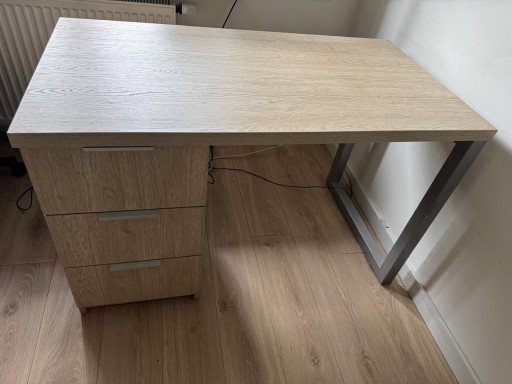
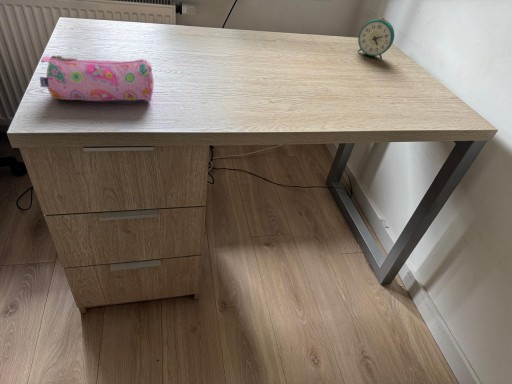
+ pencil case [39,54,154,102]
+ alarm clock [357,17,395,60]
